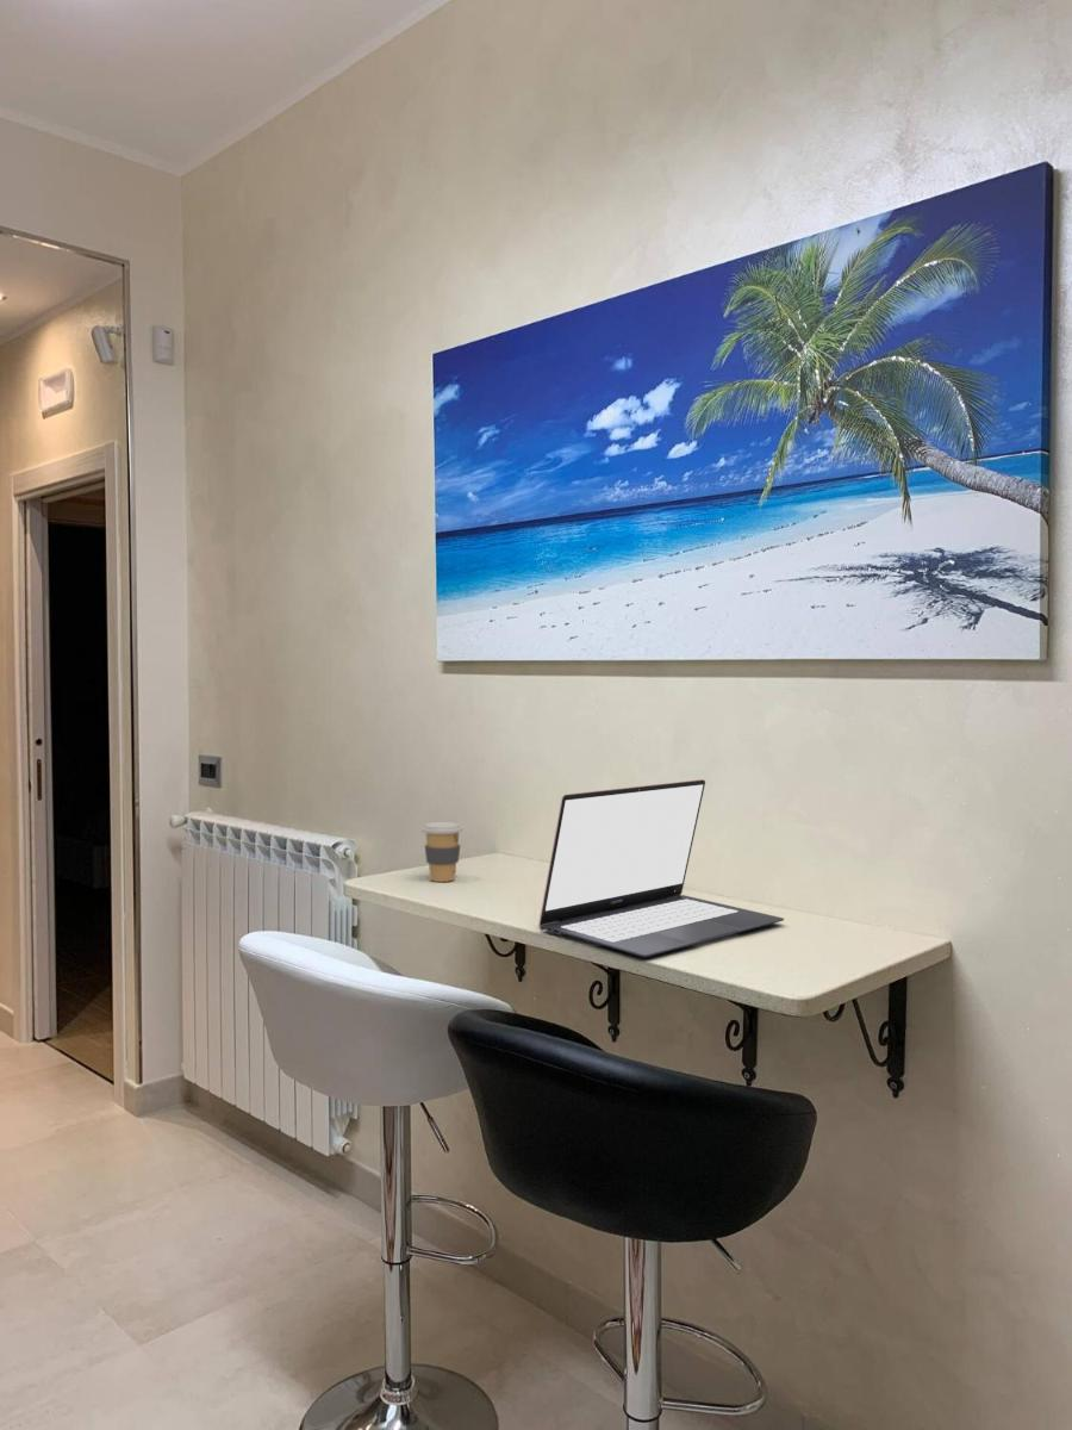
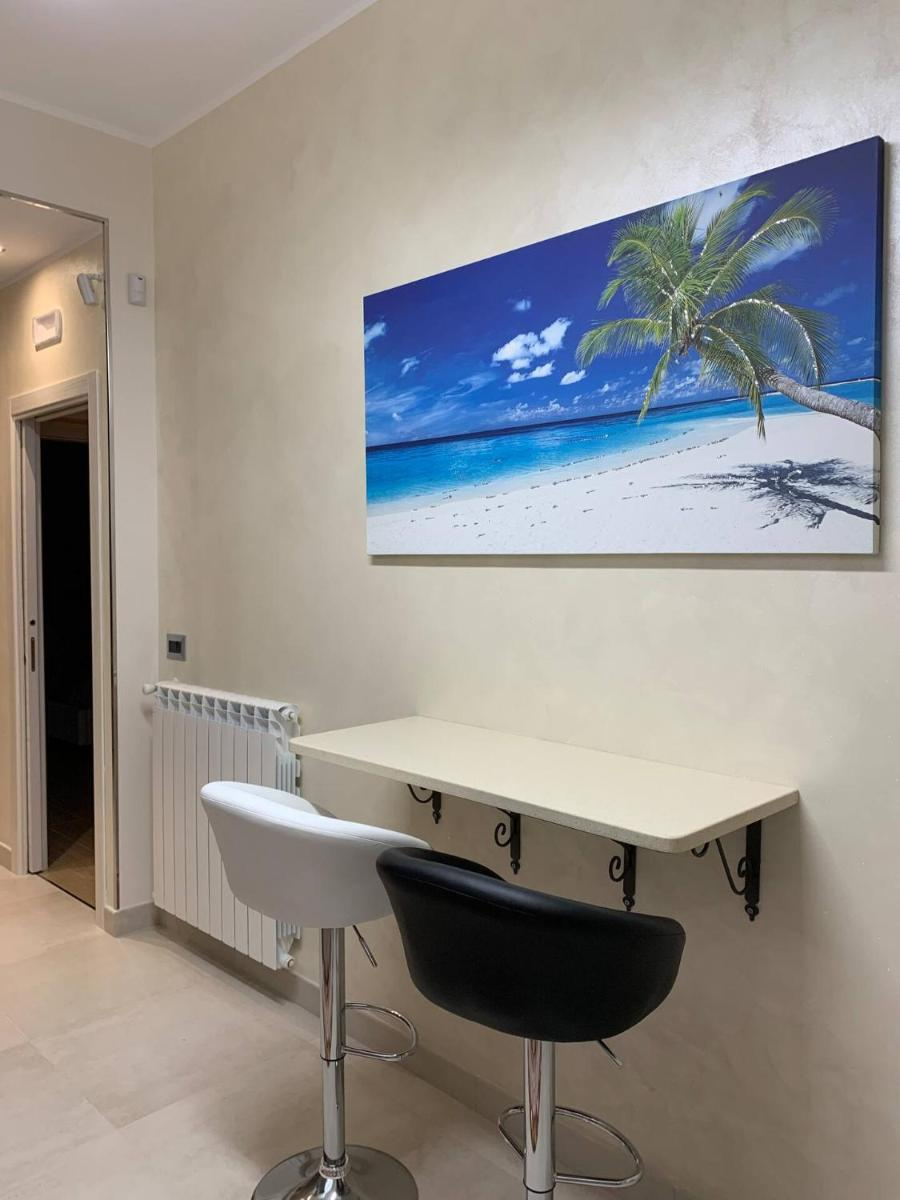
- coffee cup [420,821,463,883]
- laptop [537,778,785,958]
